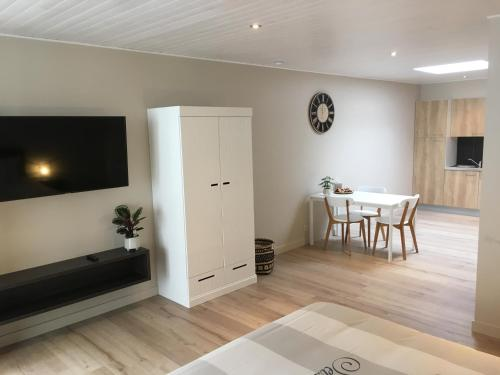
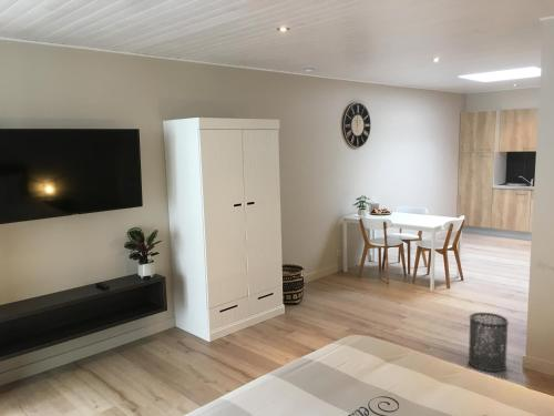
+ trash can [468,312,510,373]
